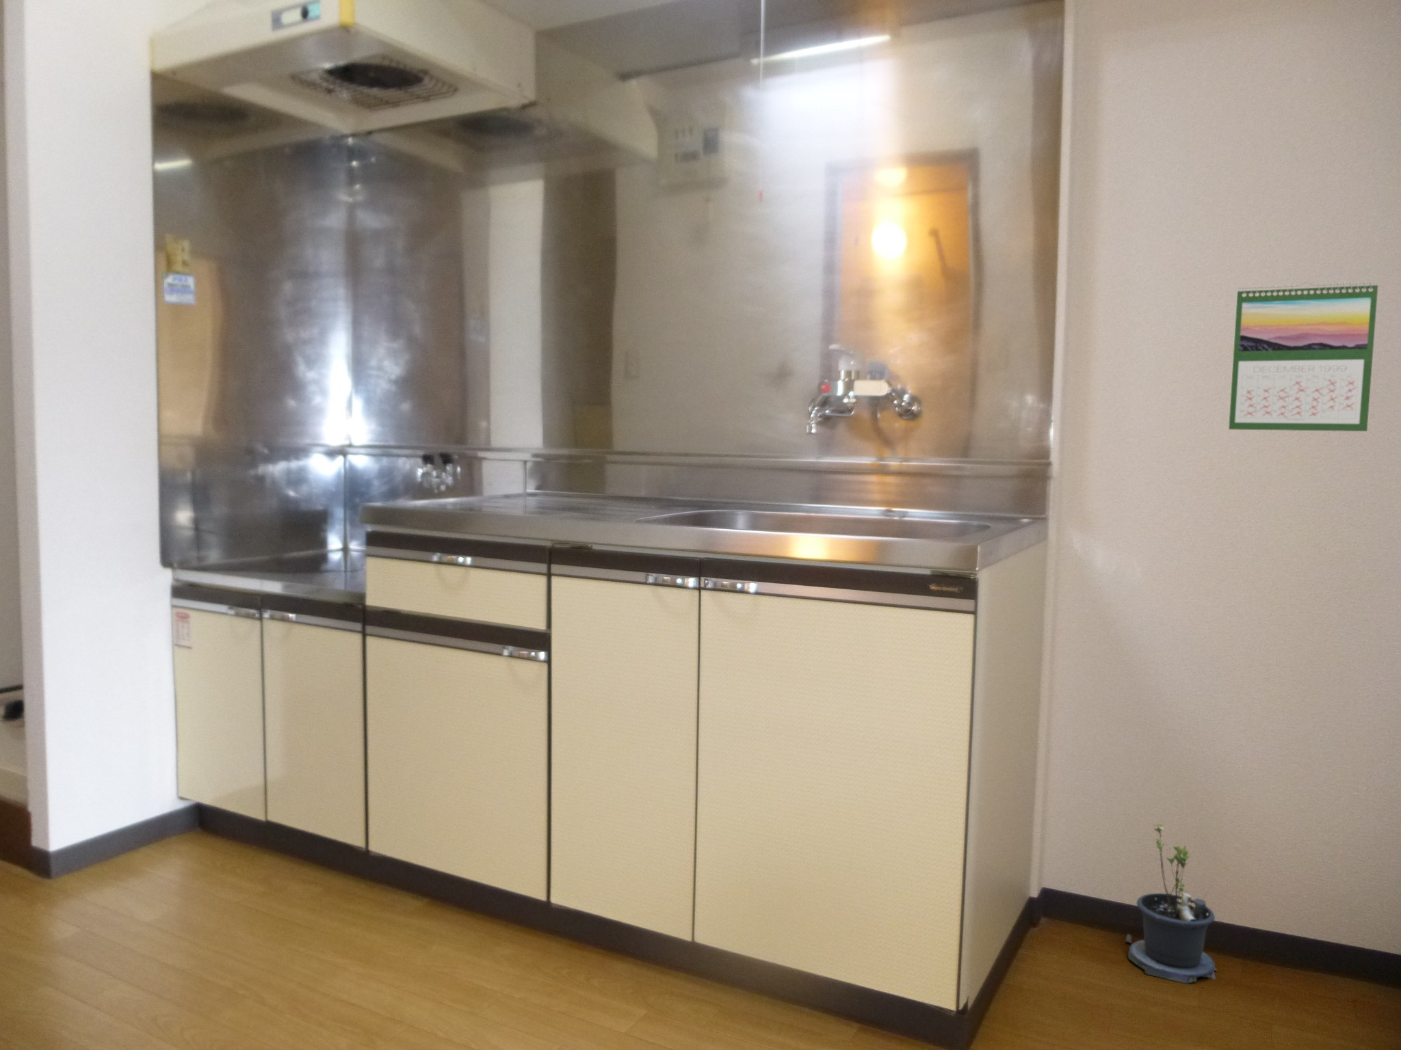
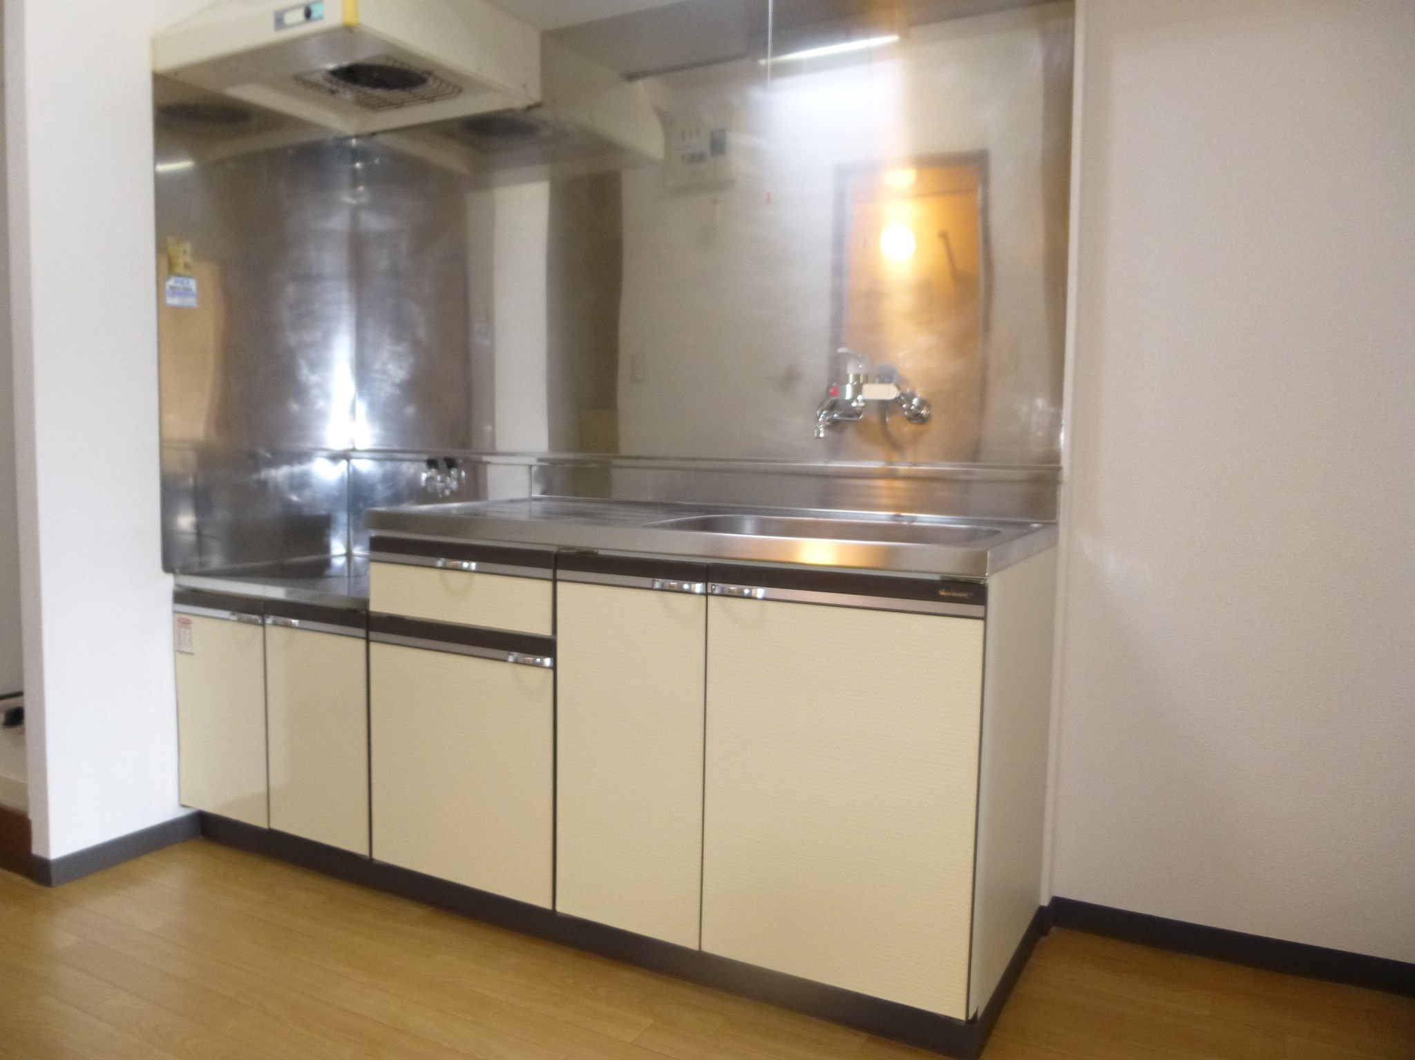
- potted plant [1124,823,1220,985]
- calendar [1228,280,1379,432]
